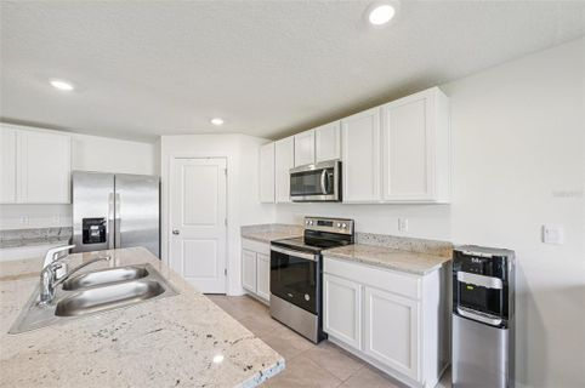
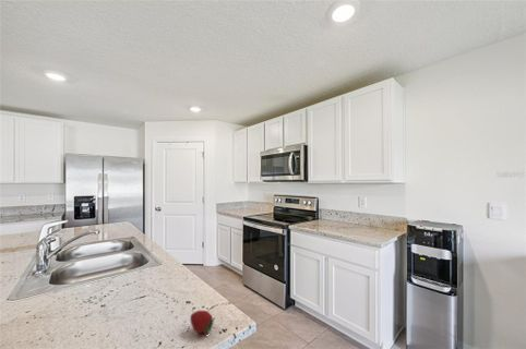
+ fruit [189,310,216,335]
